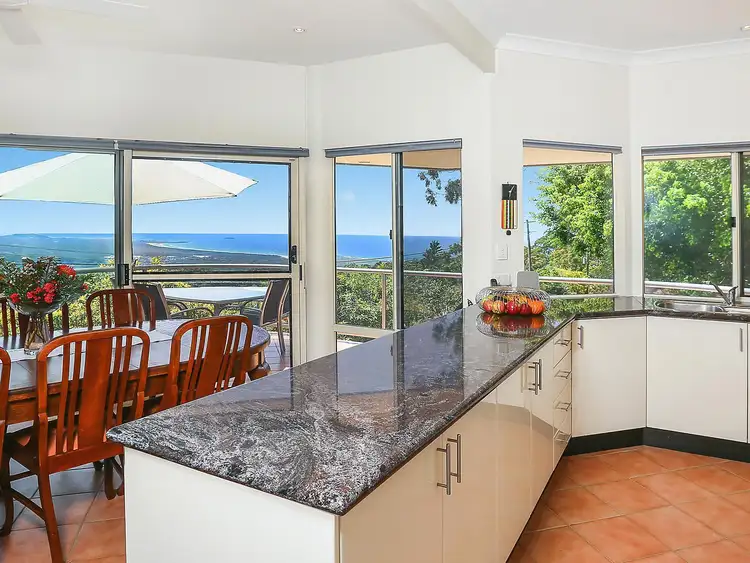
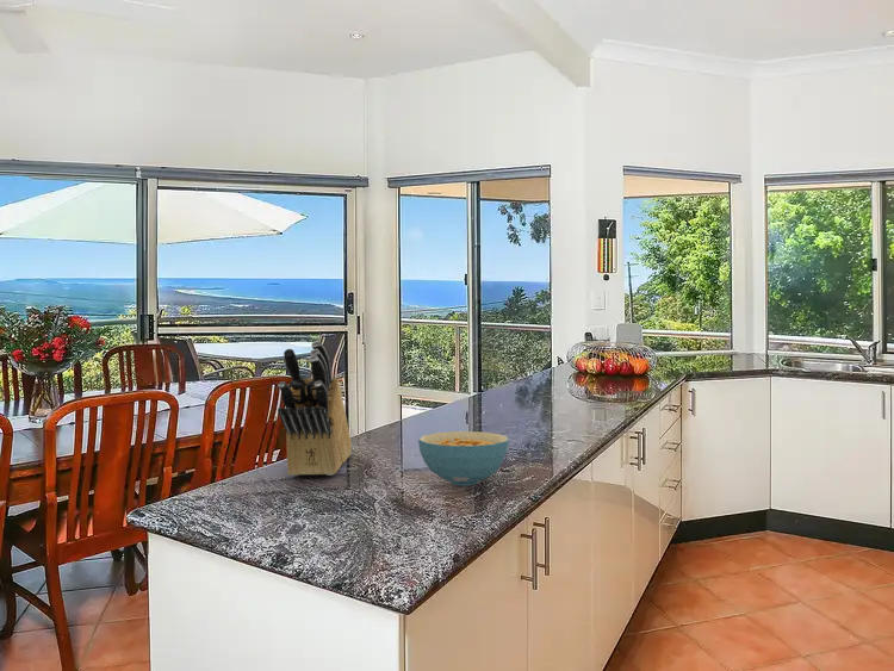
+ knife block [277,340,353,477]
+ cereal bowl [417,430,510,487]
